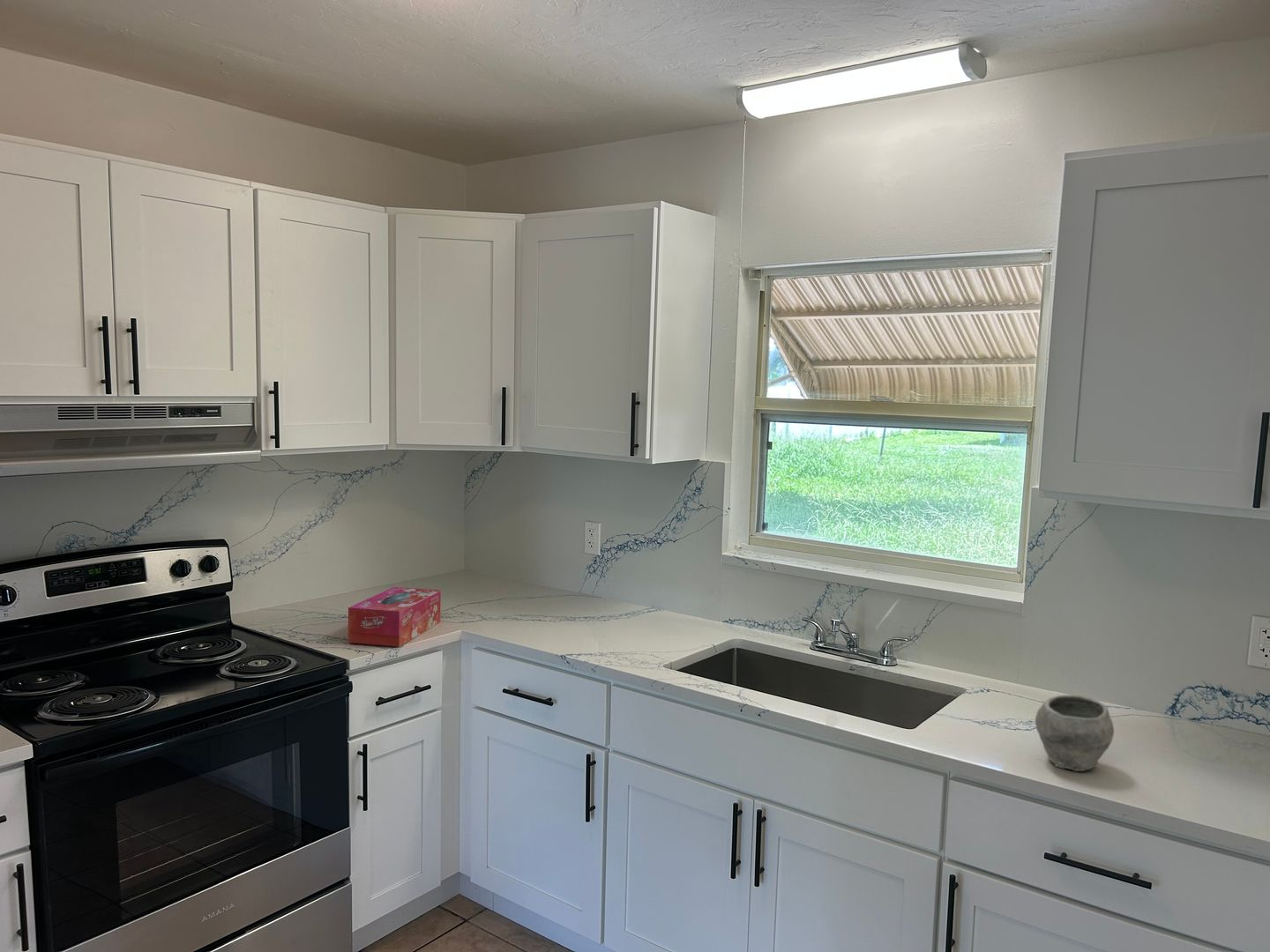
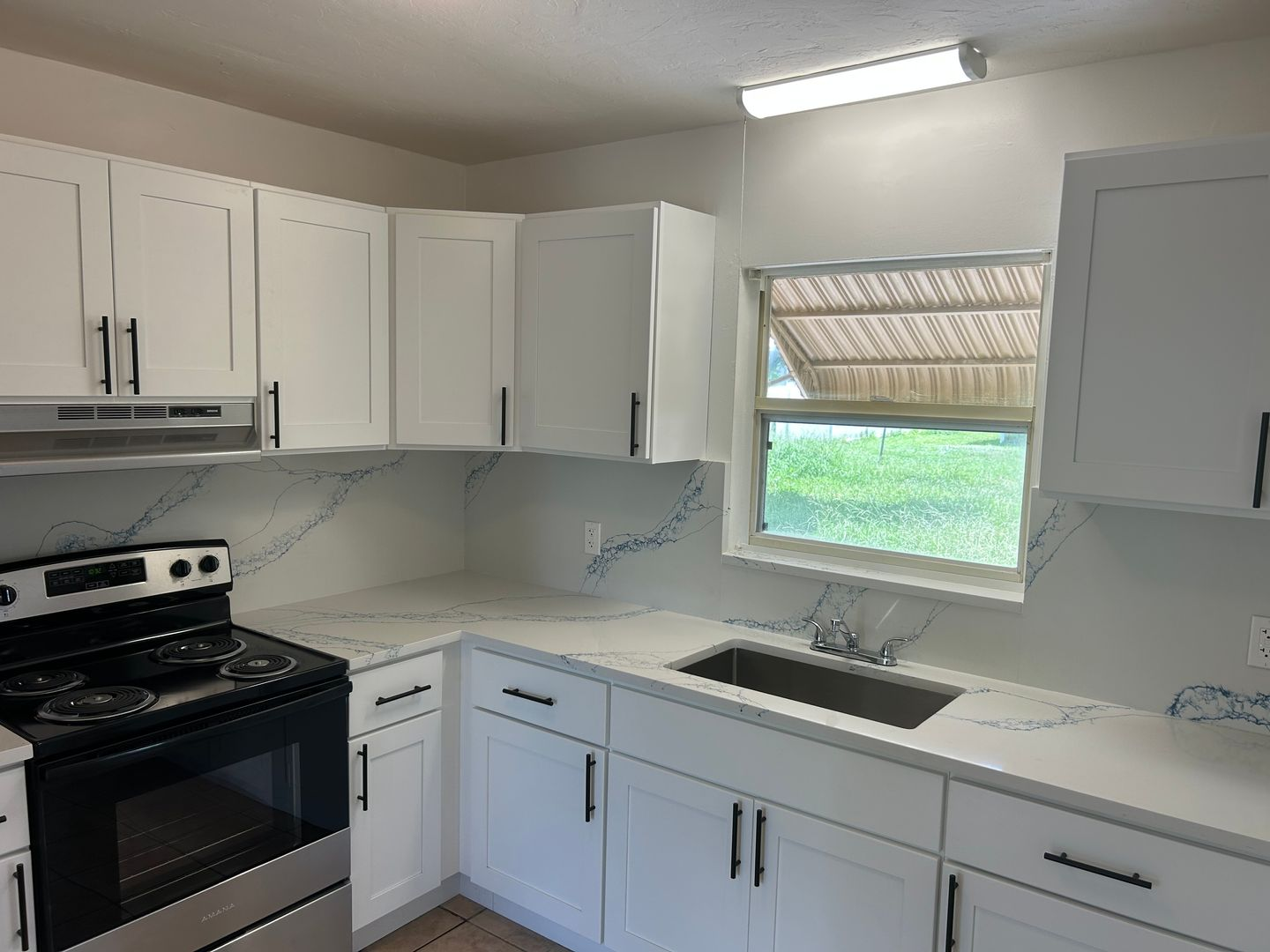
- tissue box [347,586,442,648]
- bowl [1035,694,1115,772]
